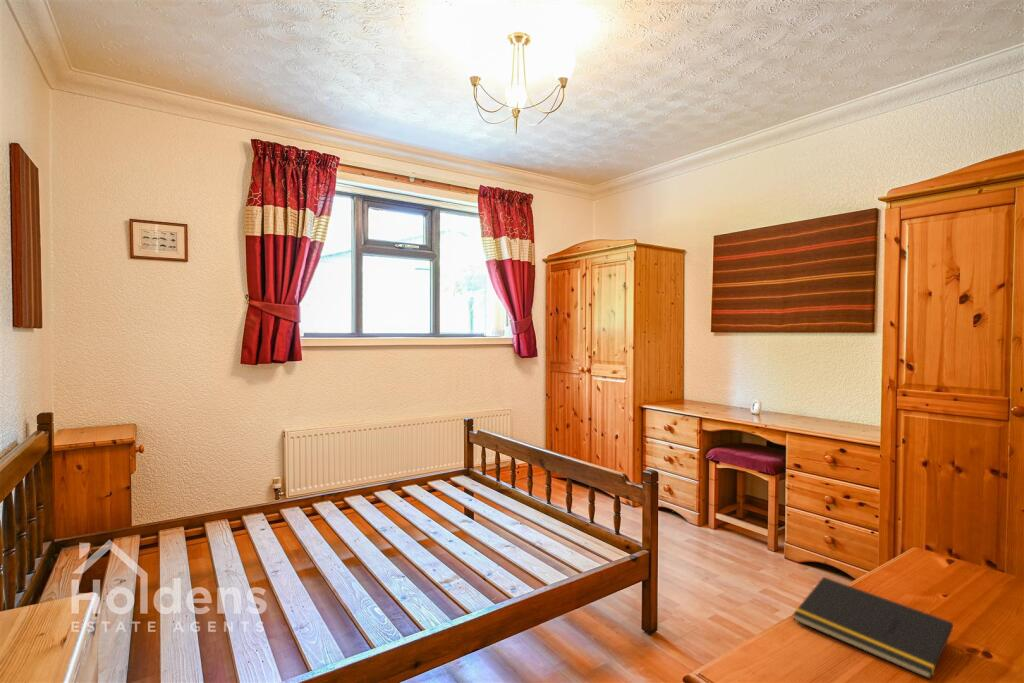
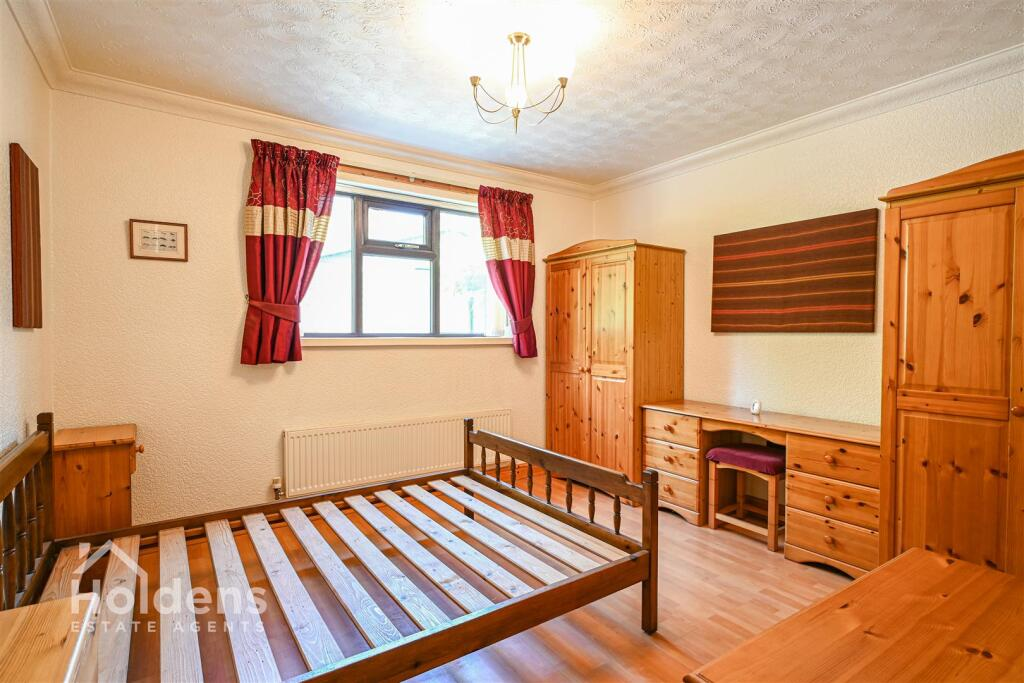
- notepad [792,576,954,680]
